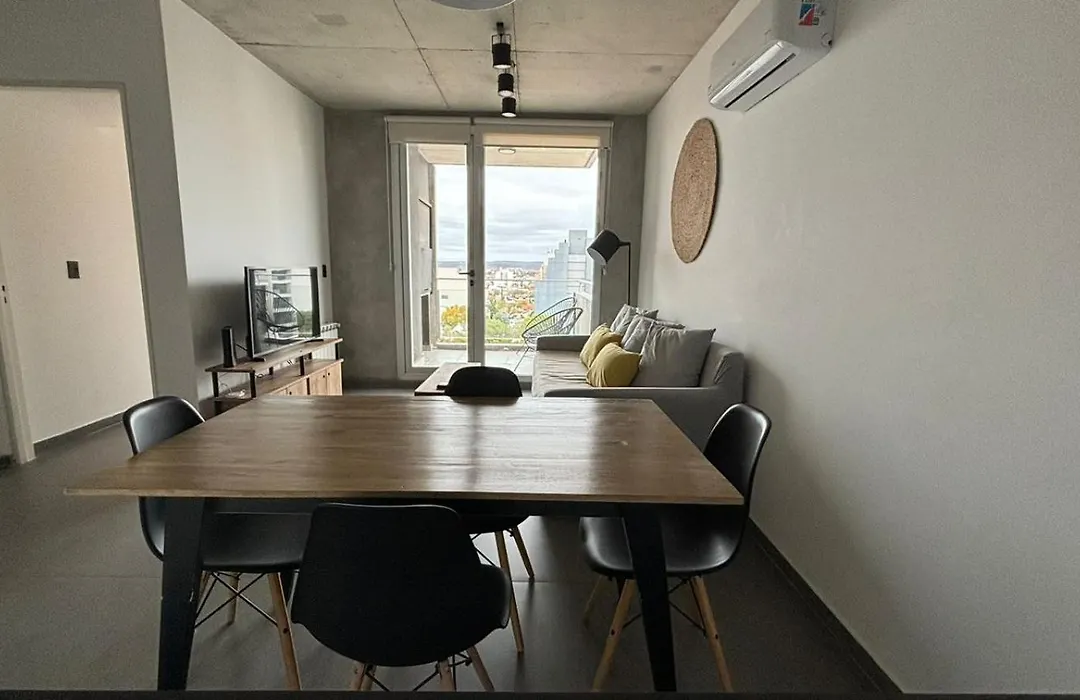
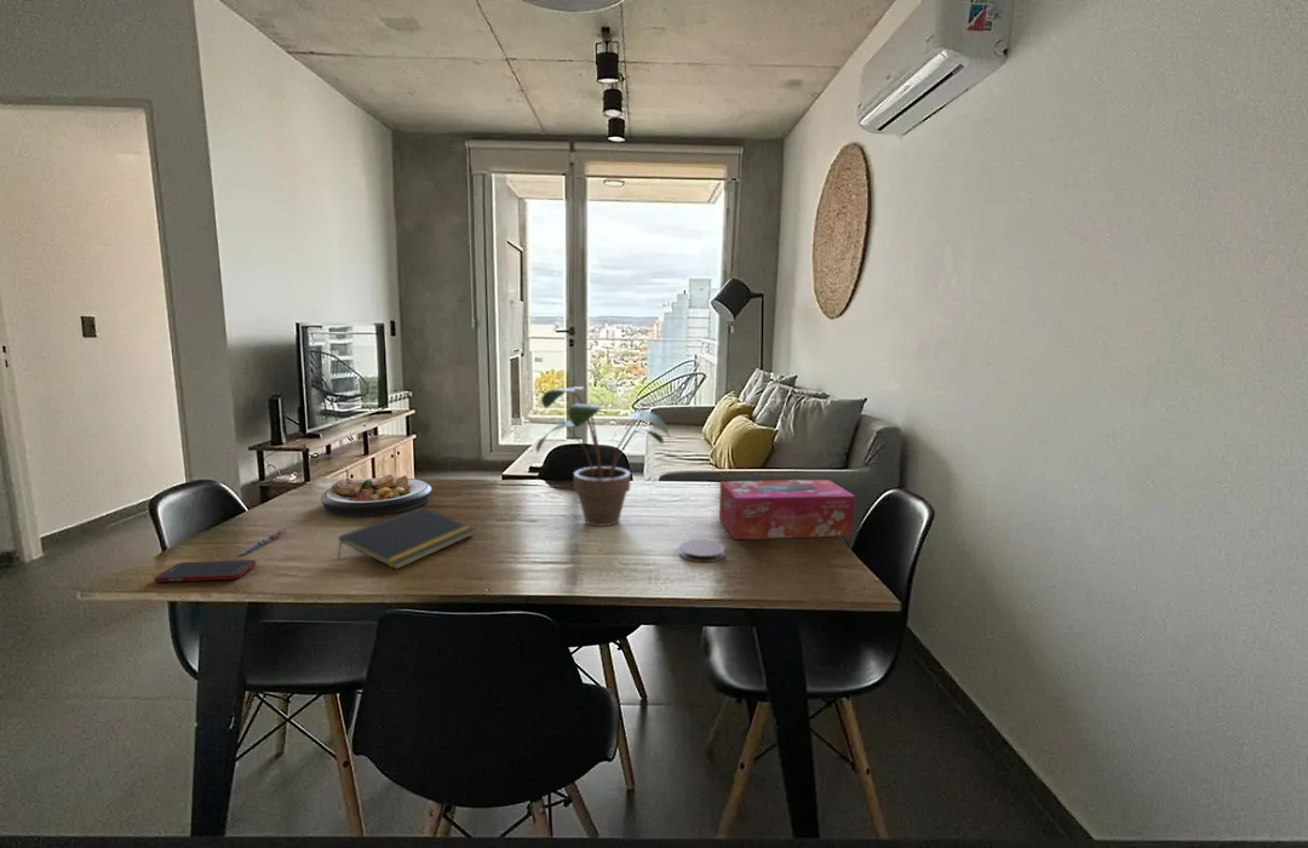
+ plate [319,474,432,517]
+ cell phone [154,558,258,583]
+ notepad [337,505,476,571]
+ potted plant [535,385,671,527]
+ coaster [678,538,727,563]
+ tissue box [718,479,856,540]
+ pen [237,527,289,556]
